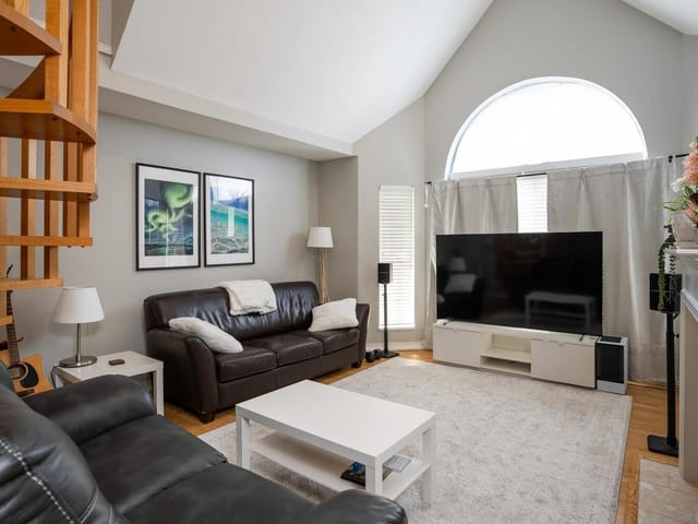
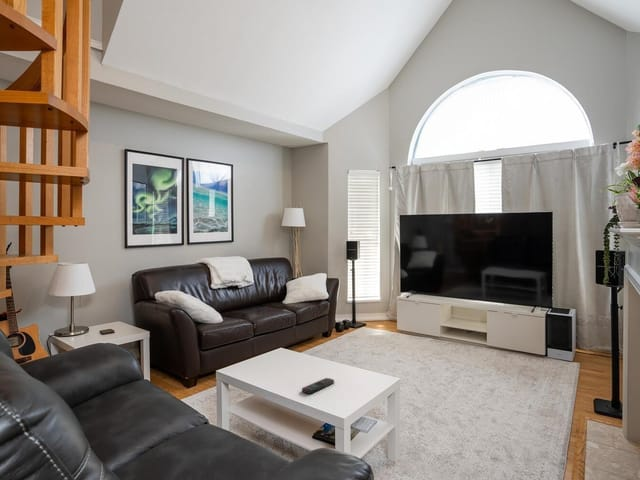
+ remote control [301,377,335,395]
